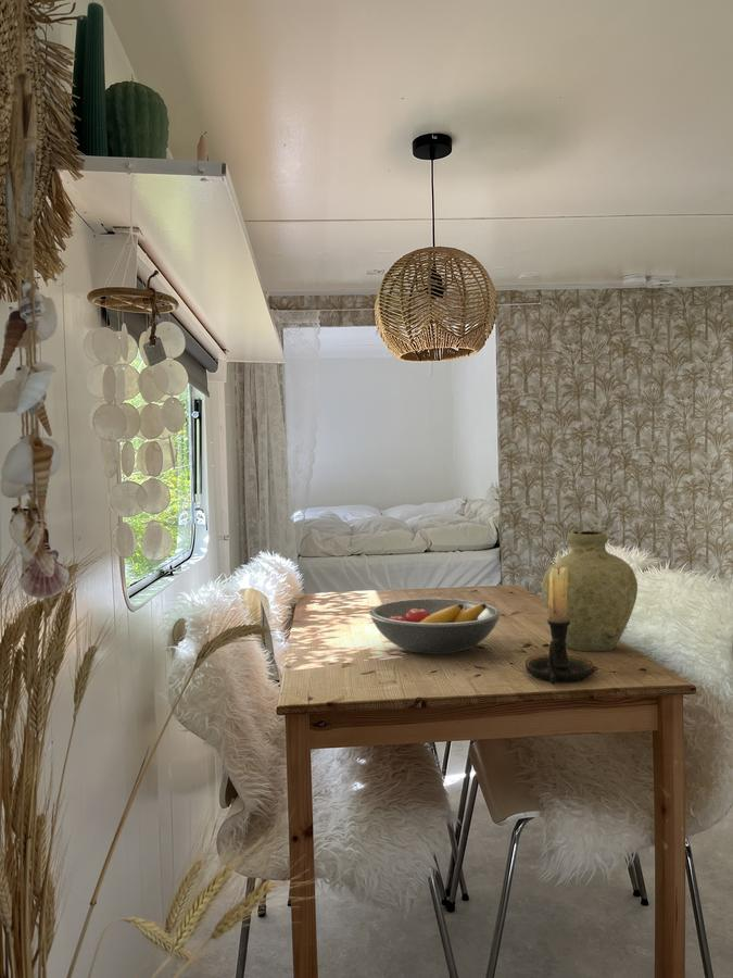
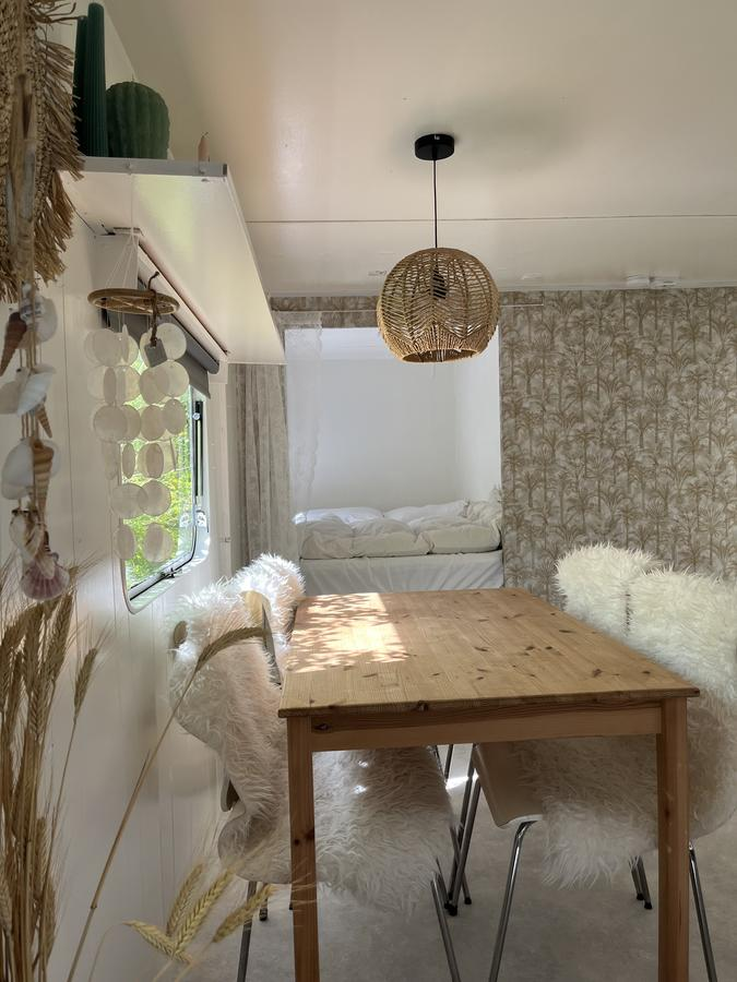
- fruit bowl [368,598,502,655]
- vase [541,529,639,653]
- candle holder [525,549,595,686]
